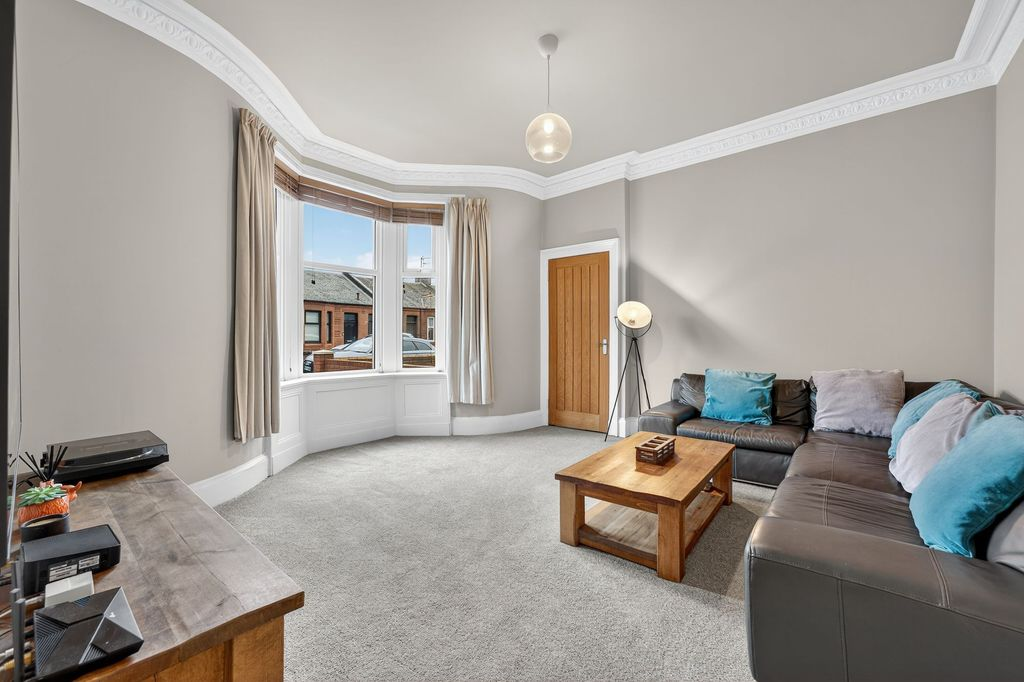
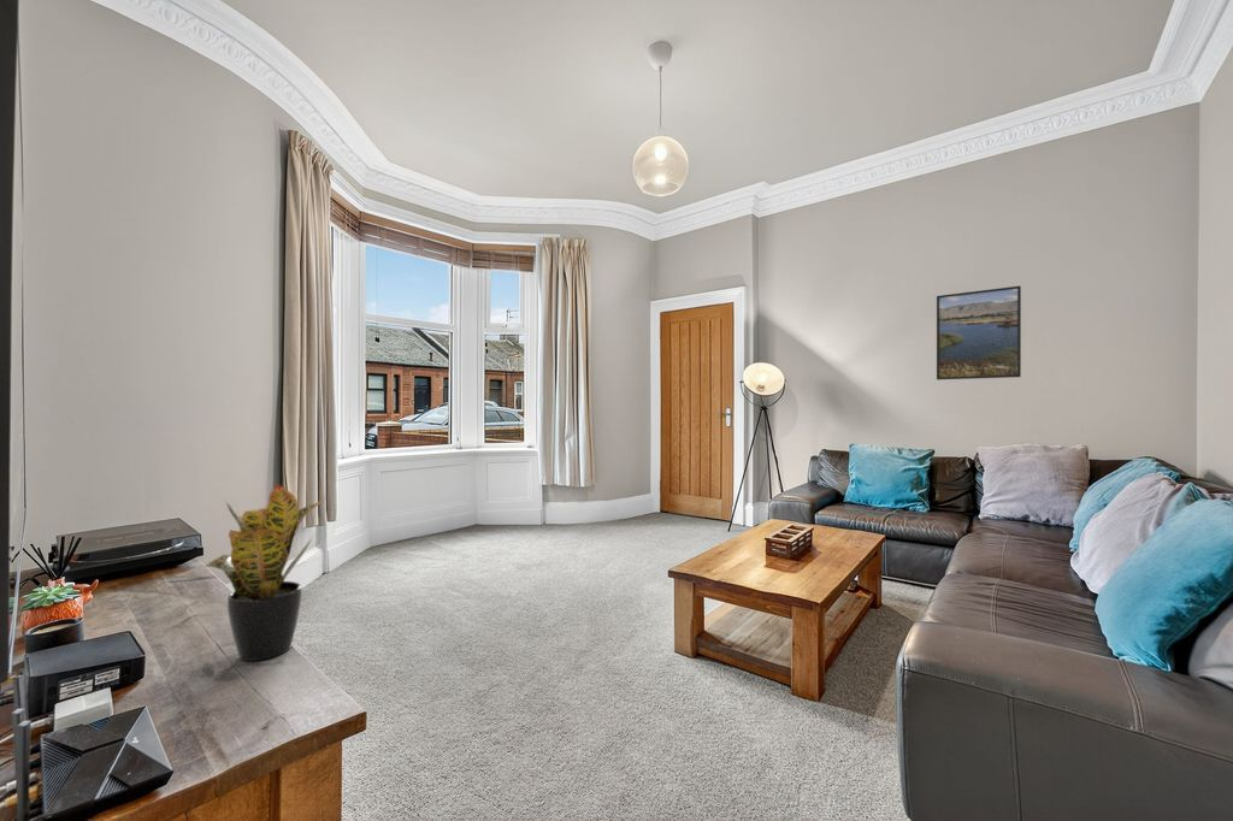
+ potted plant [203,482,325,662]
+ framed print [936,285,1022,380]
